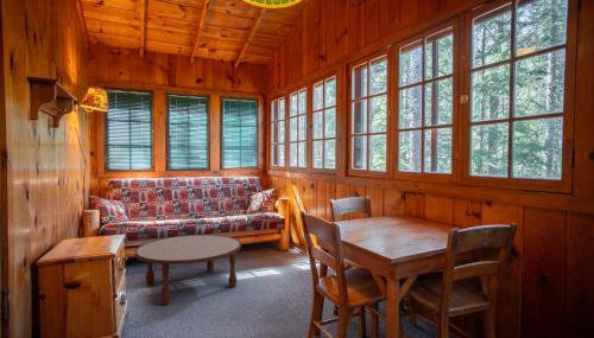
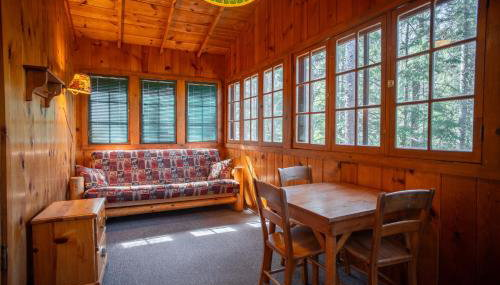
- coffee table [134,234,242,306]
